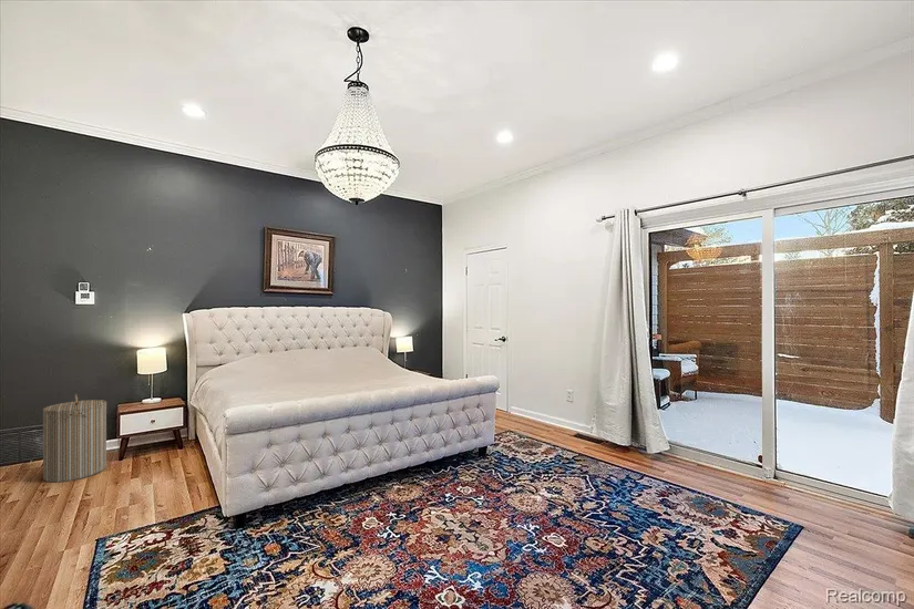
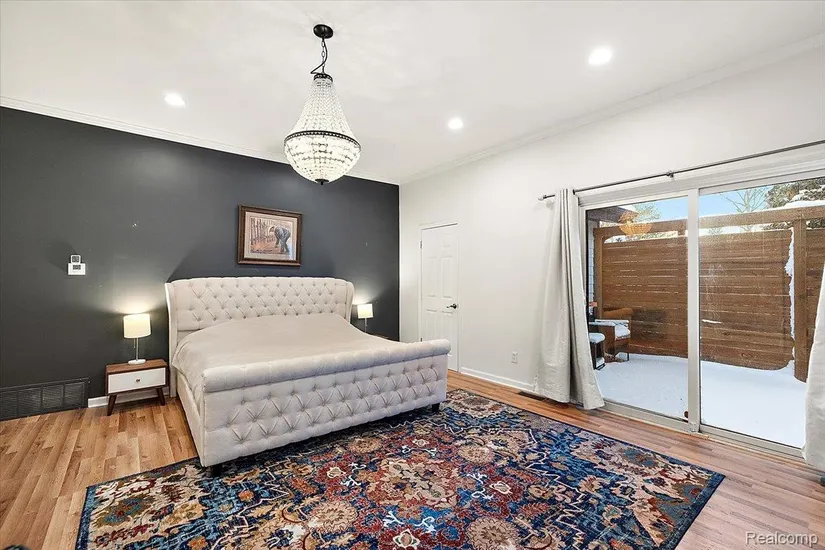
- laundry hamper [42,393,107,483]
